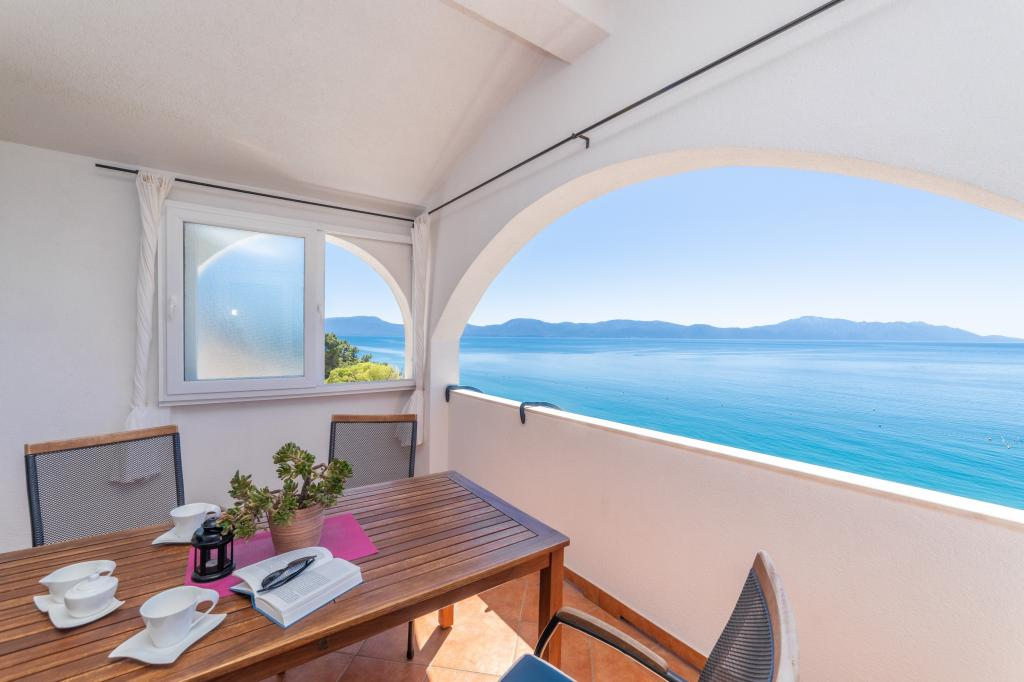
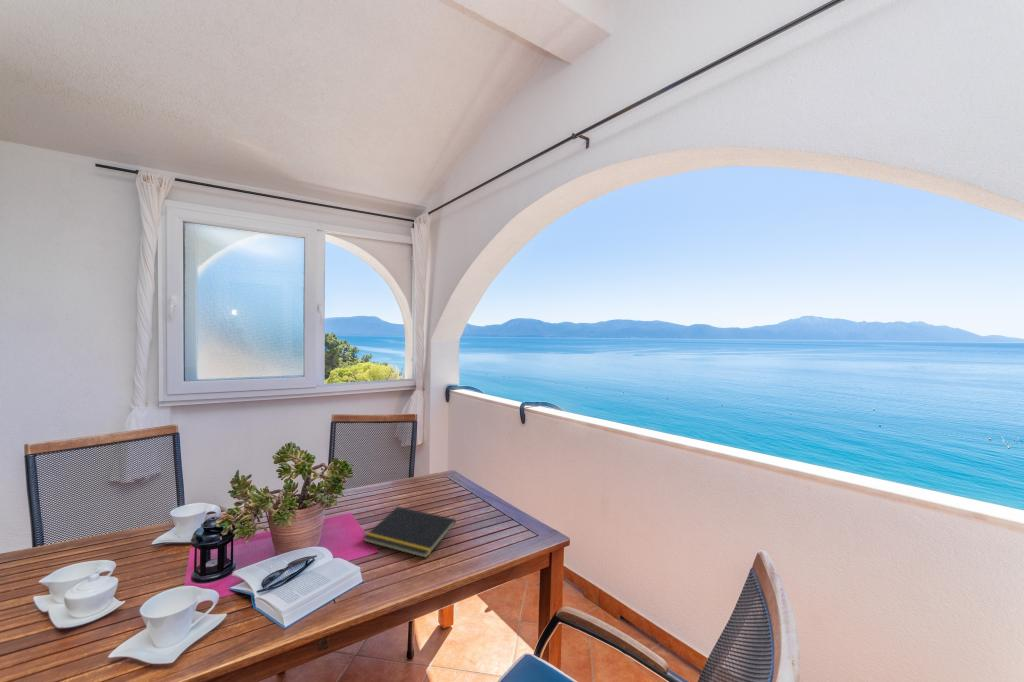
+ notepad [362,506,457,559]
